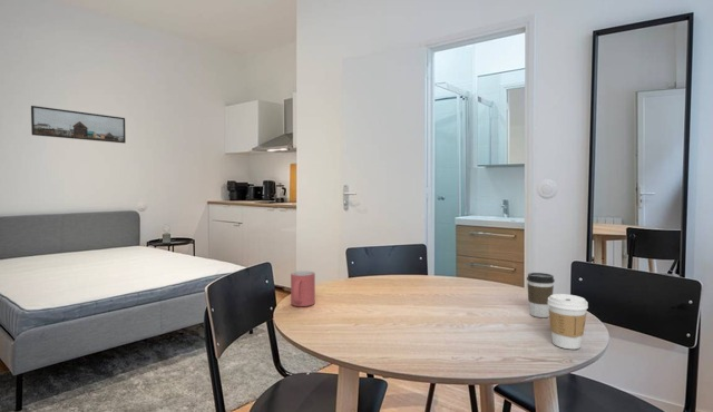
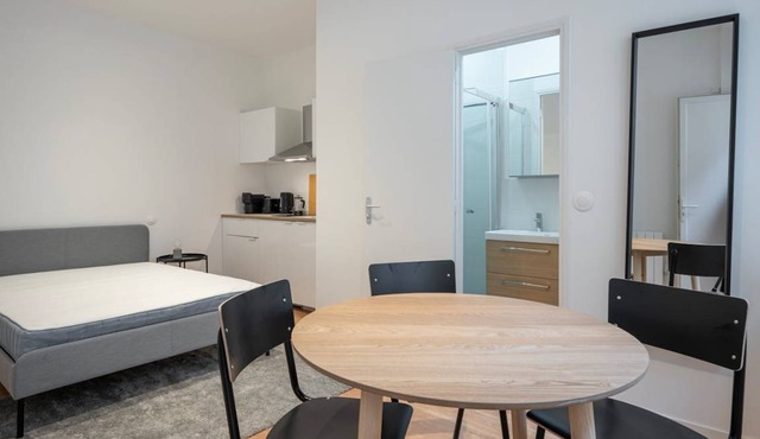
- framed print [30,105,127,145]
- coffee cup [526,272,556,318]
- coffee cup [548,293,589,350]
- mug [290,269,316,307]
